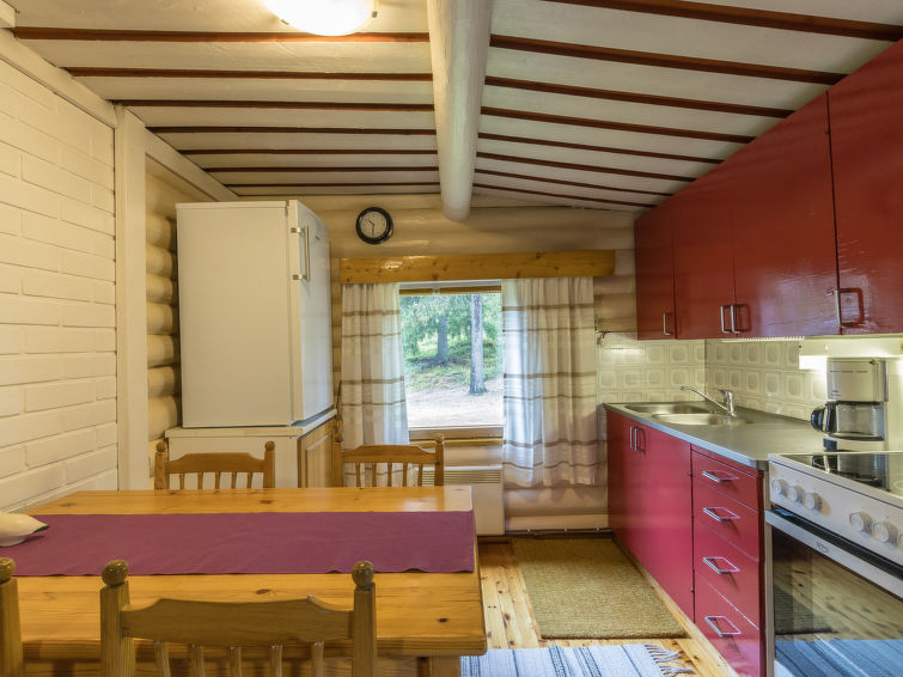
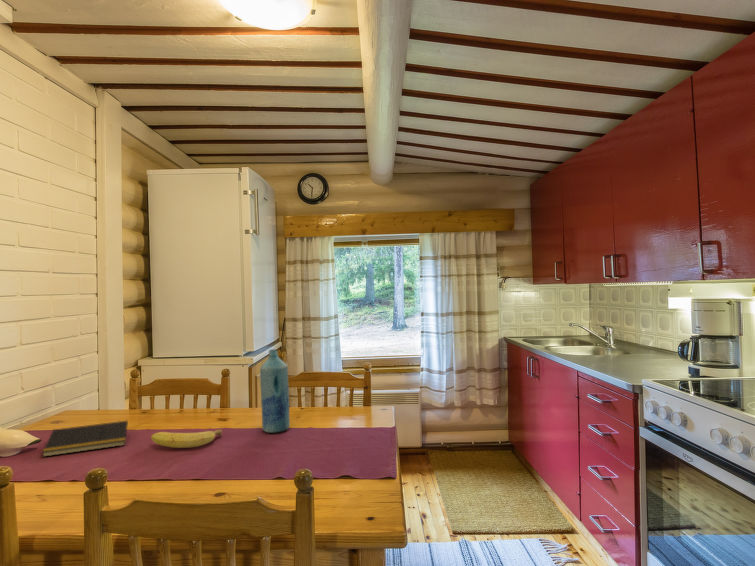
+ notepad [41,419,129,458]
+ fruit [150,427,223,449]
+ bottle [259,349,291,434]
